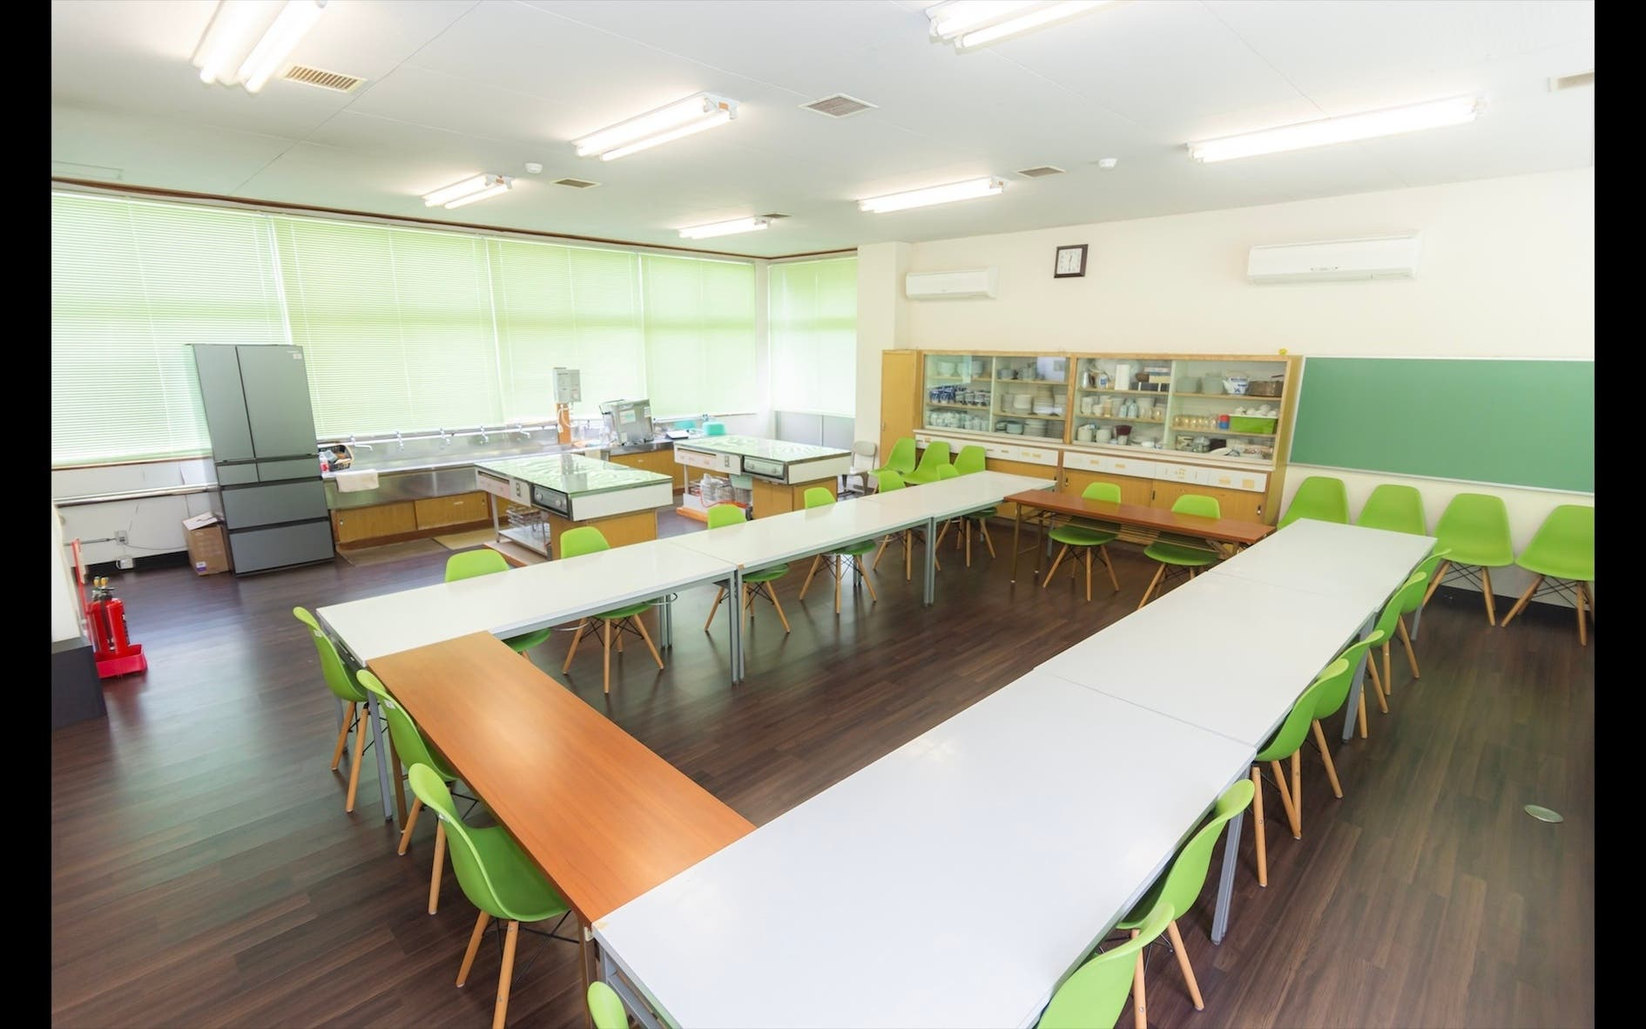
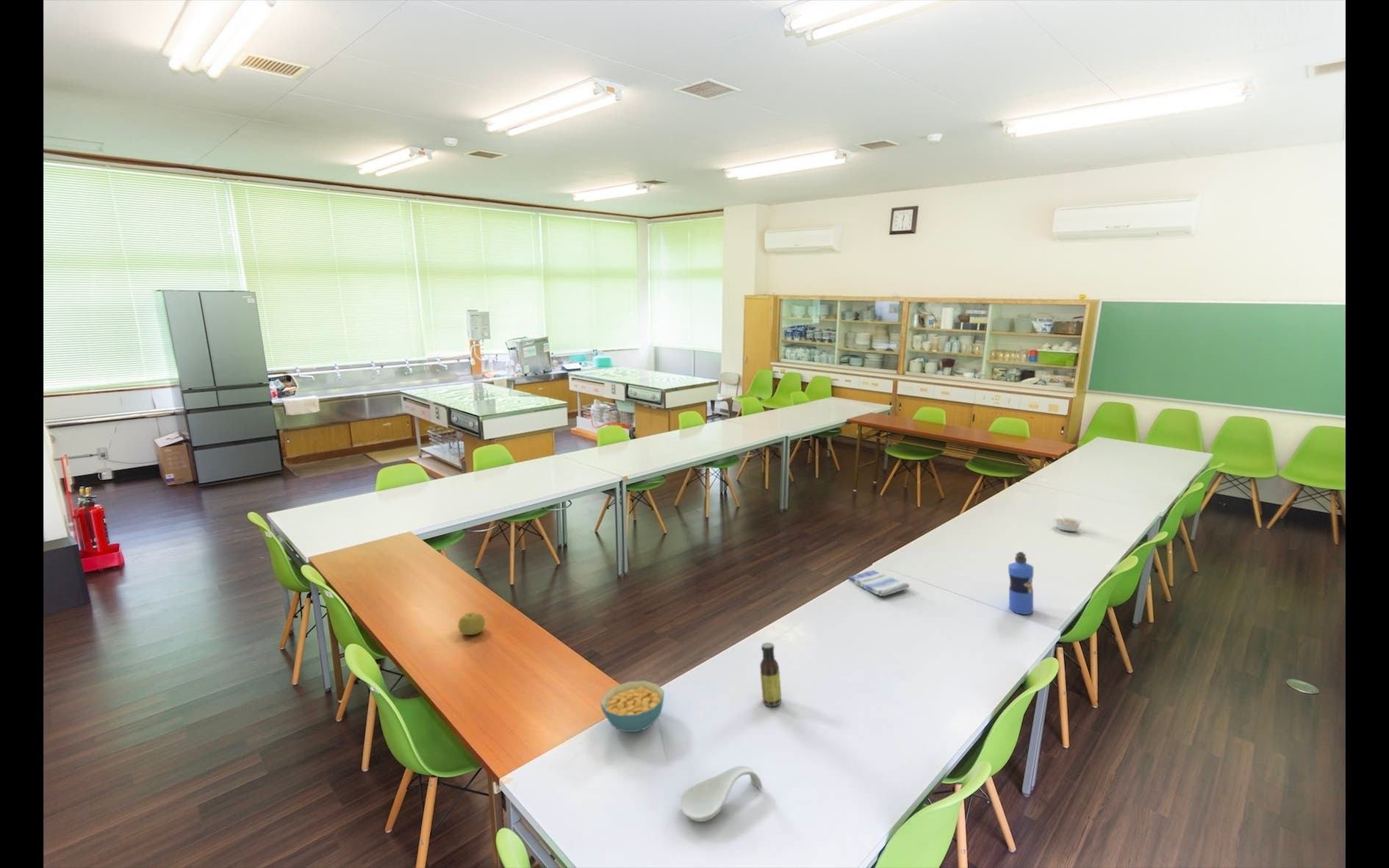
+ water bottle [1008,551,1034,615]
+ fruit [457,611,486,636]
+ sauce bottle [759,642,782,707]
+ cereal bowl [600,680,665,733]
+ dish towel [847,570,910,597]
+ legume [1053,514,1083,532]
+ spoon rest [678,765,763,822]
